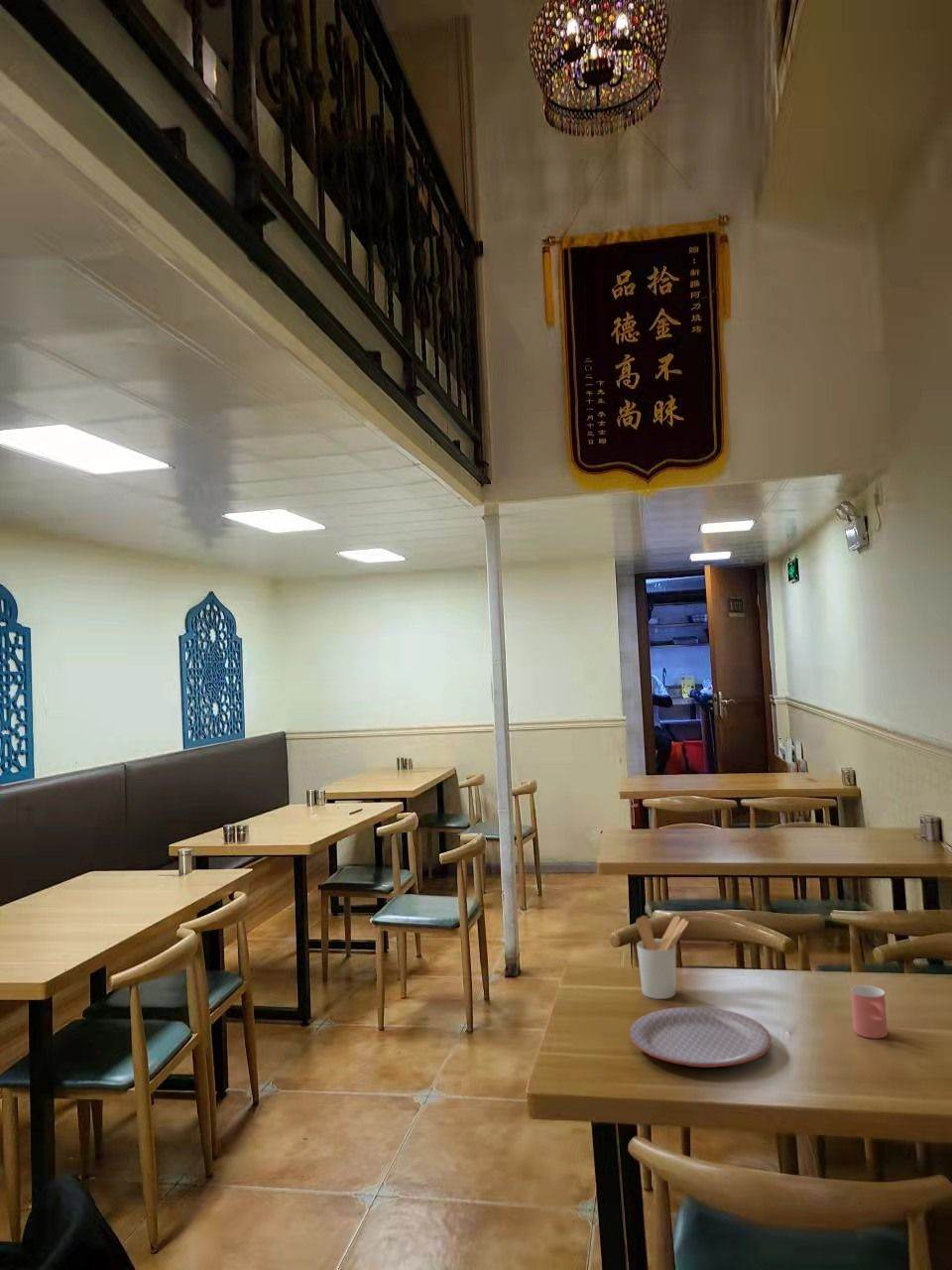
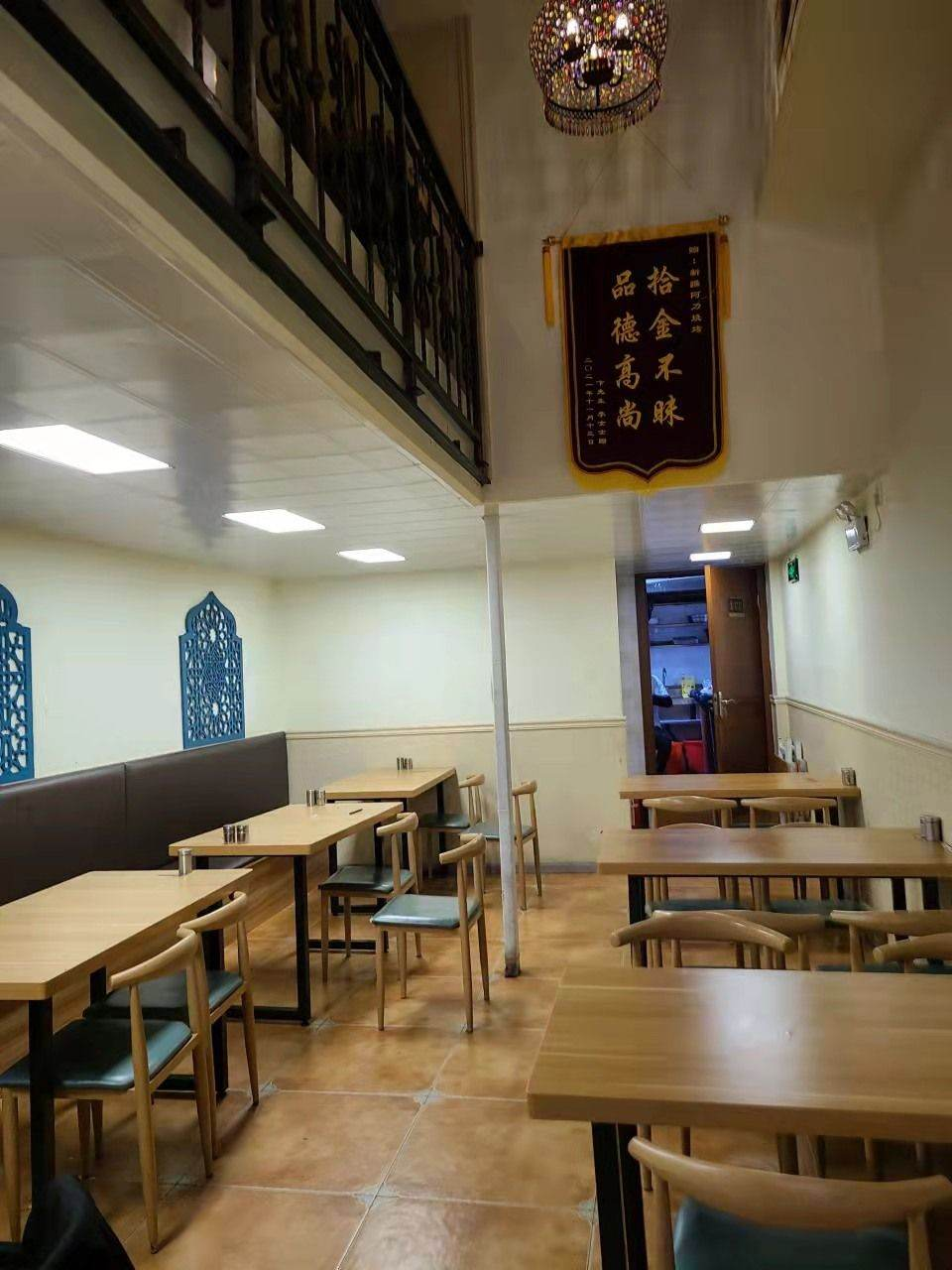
- plate [628,1006,773,1068]
- utensil holder [635,915,689,1000]
- cup [850,984,889,1039]
